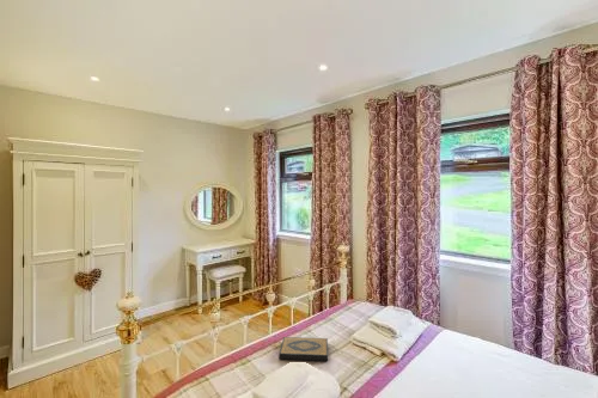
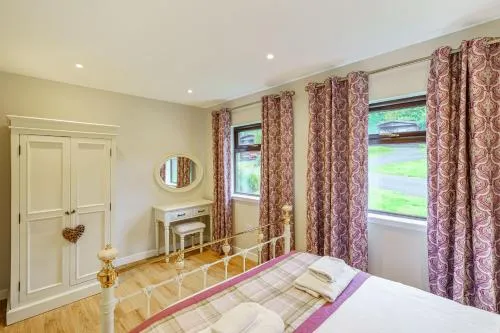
- hardback book [277,336,329,362]
